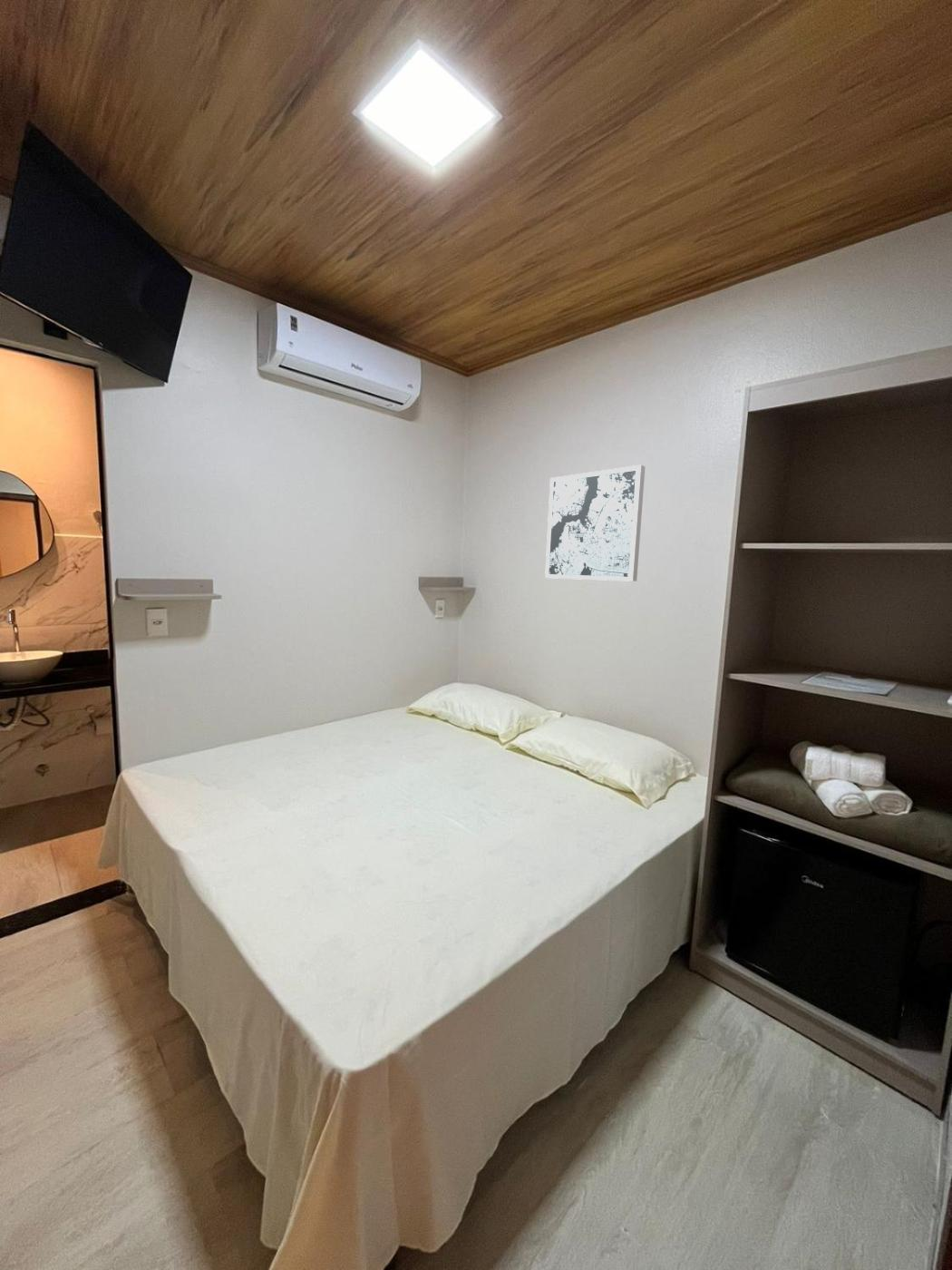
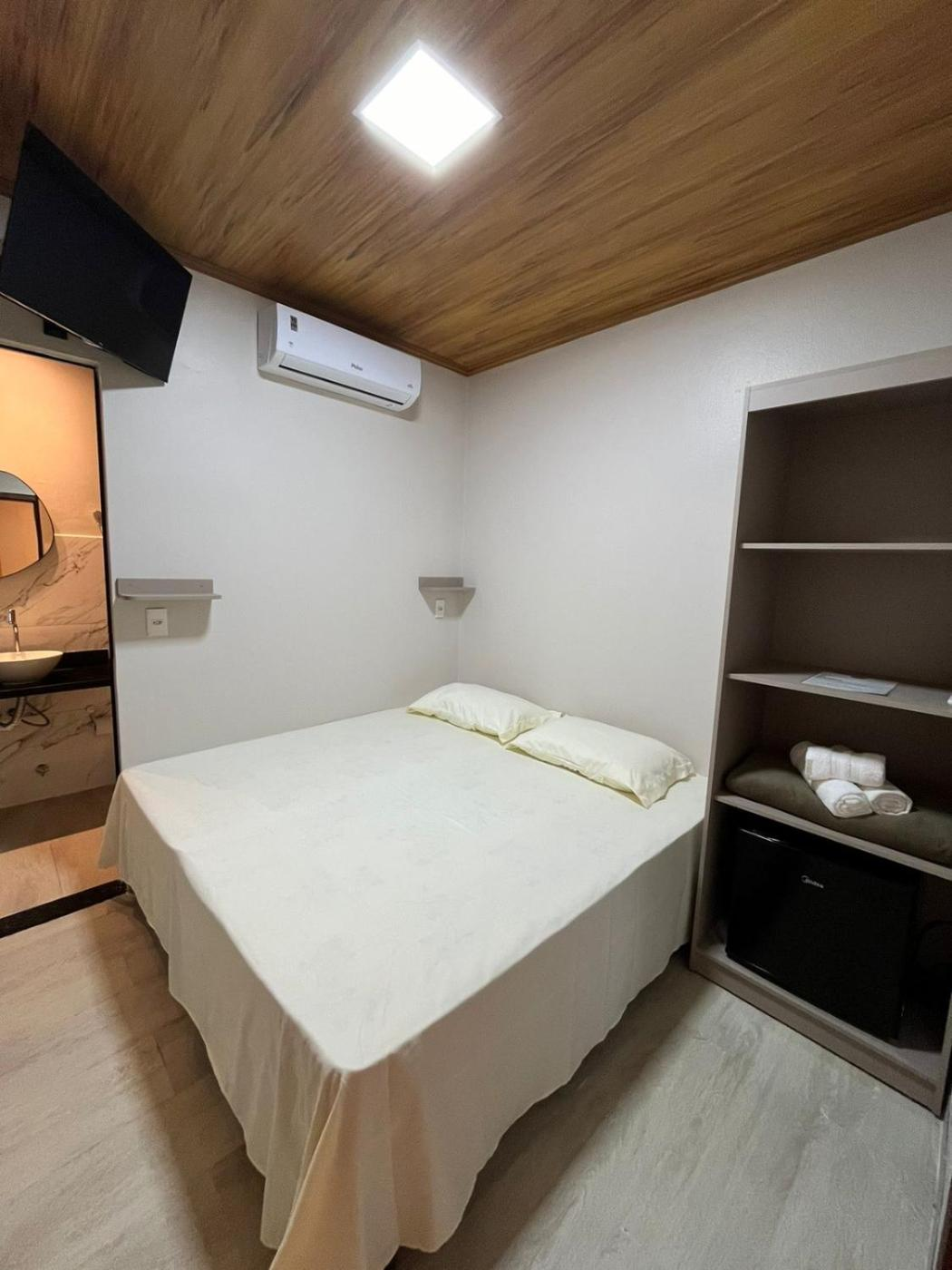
- wall art [544,464,646,582]
